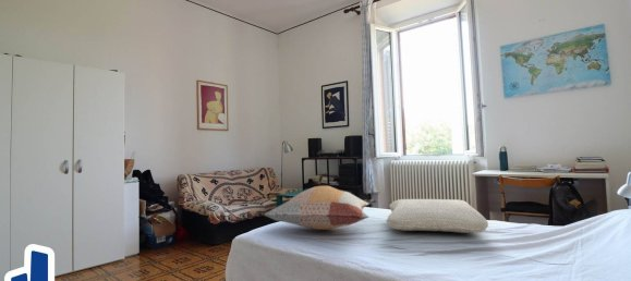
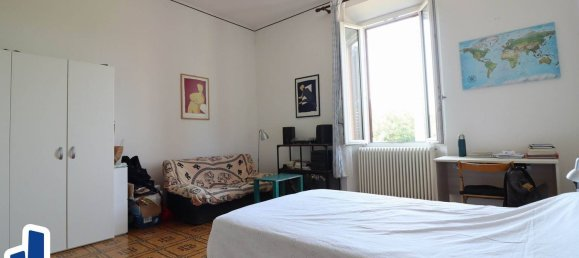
- decorative pillow [263,185,378,231]
- pillow [385,198,489,234]
